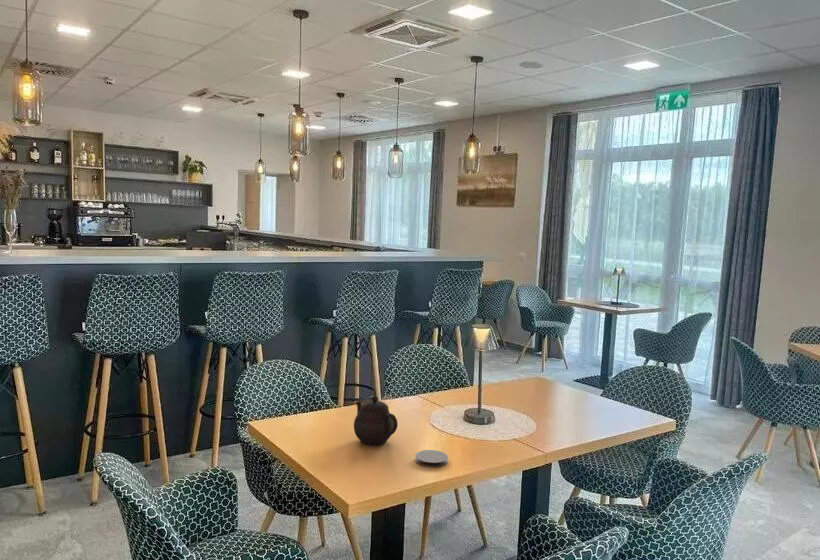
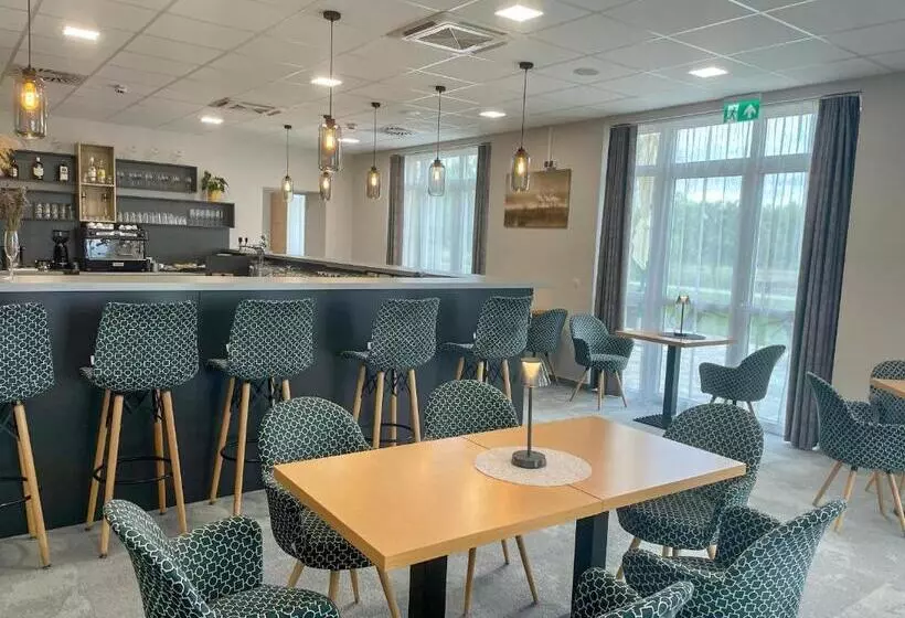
- teapot [353,395,399,446]
- coaster [415,449,449,468]
